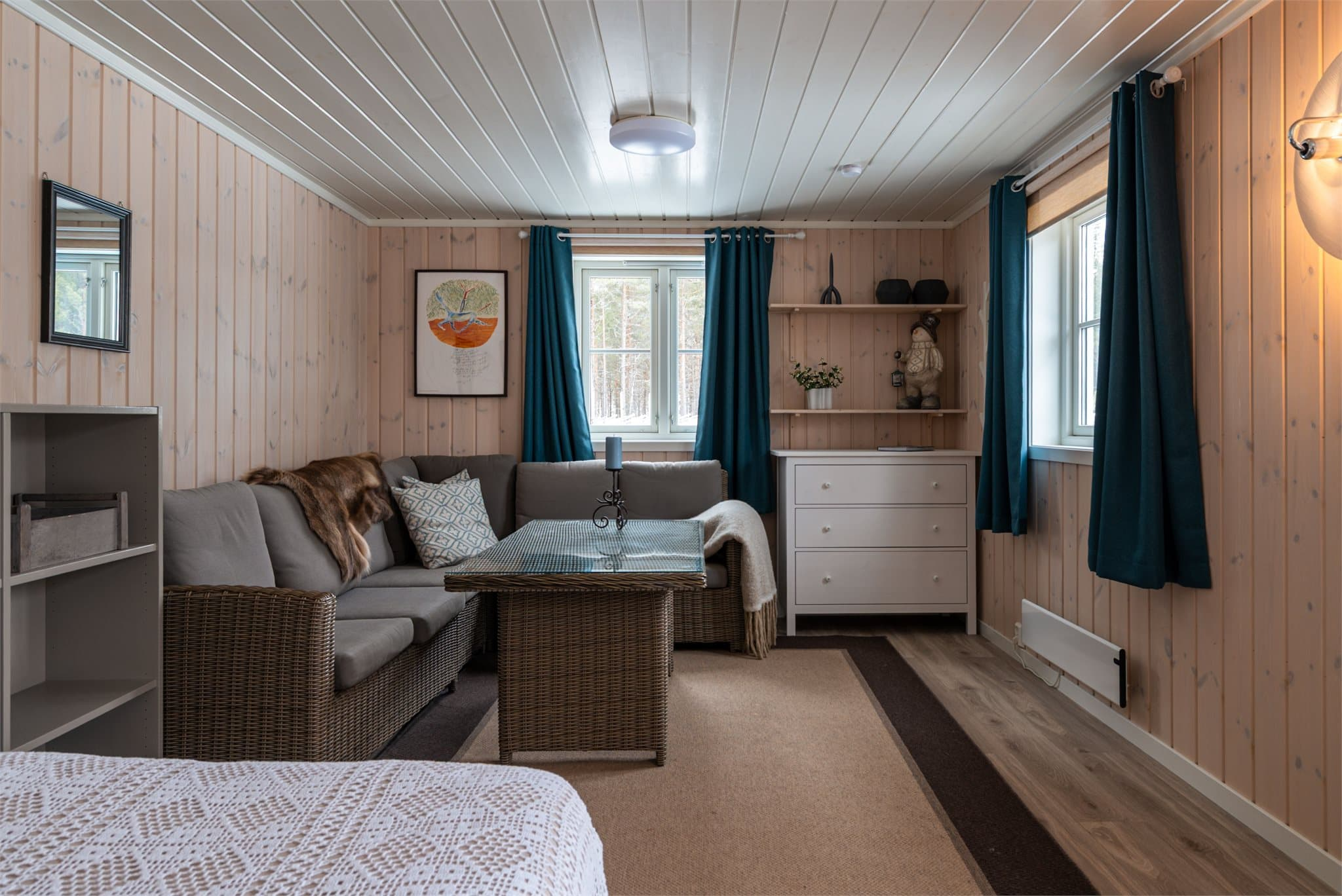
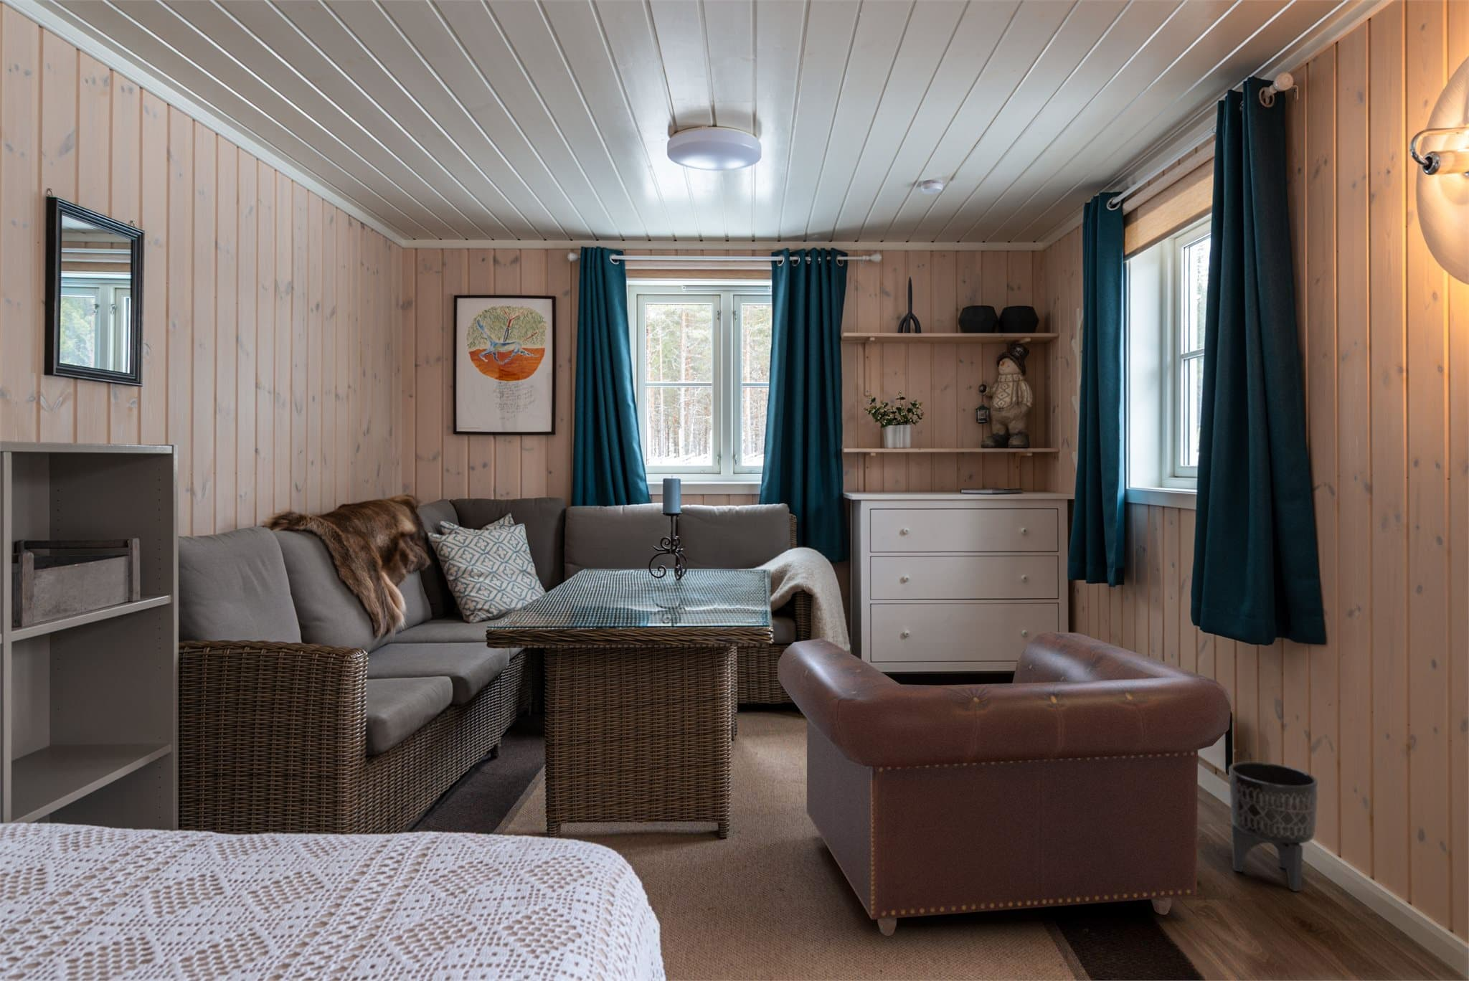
+ planter [1228,761,1319,892]
+ armchair [777,631,1231,936]
